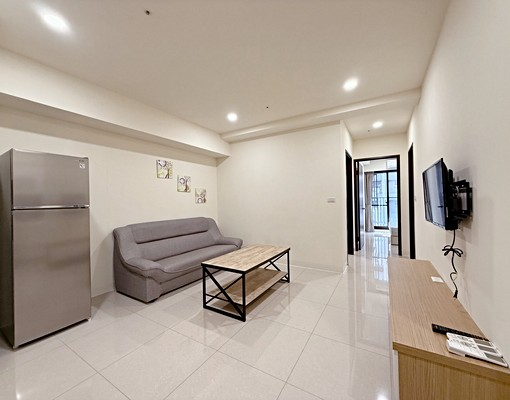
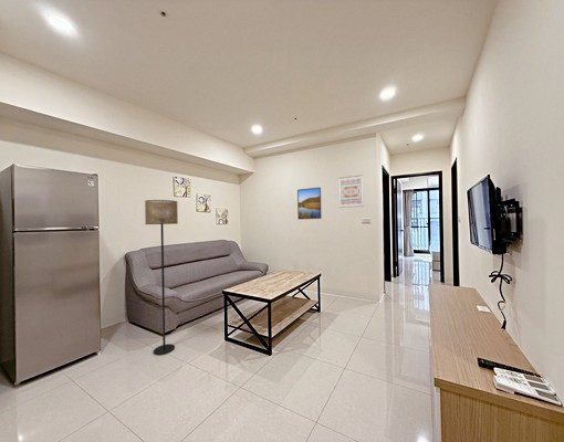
+ wall art [338,173,364,209]
+ floor lamp [144,199,179,356]
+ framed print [296,187,323,220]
